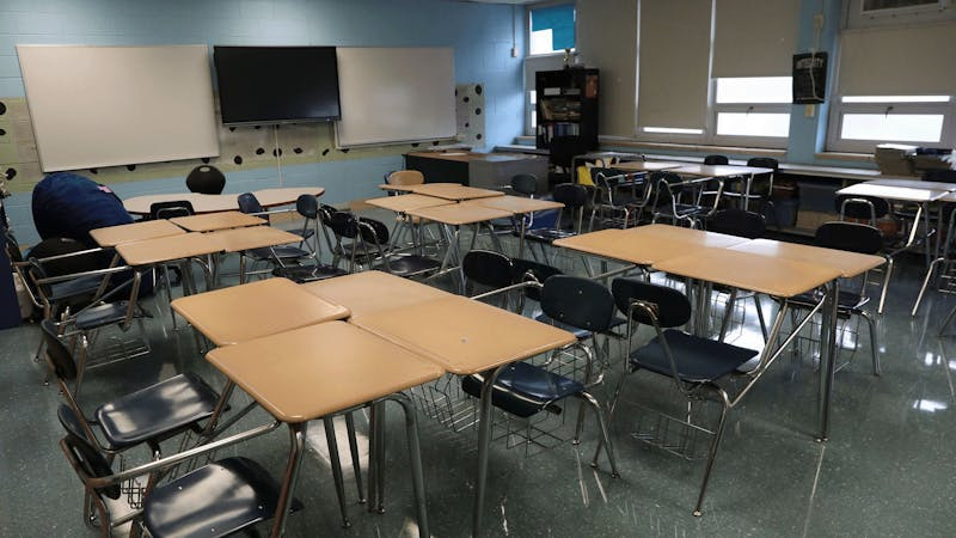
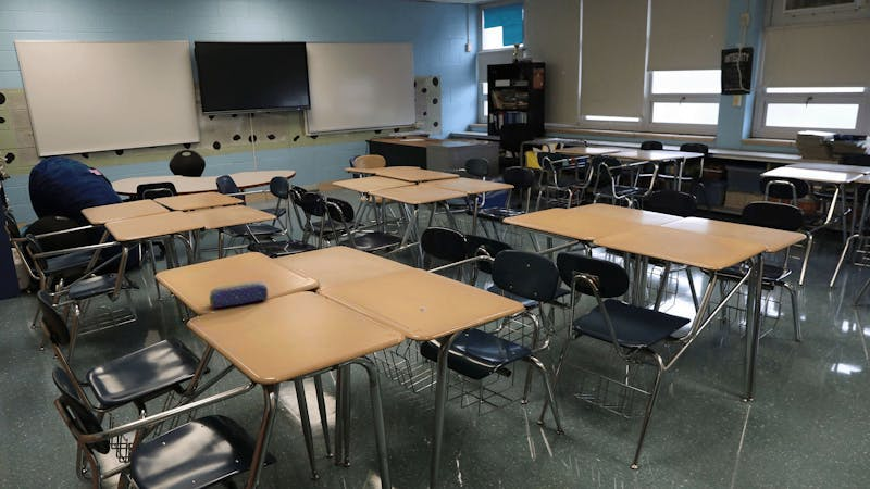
+ pencil case [209,280,269,309]
